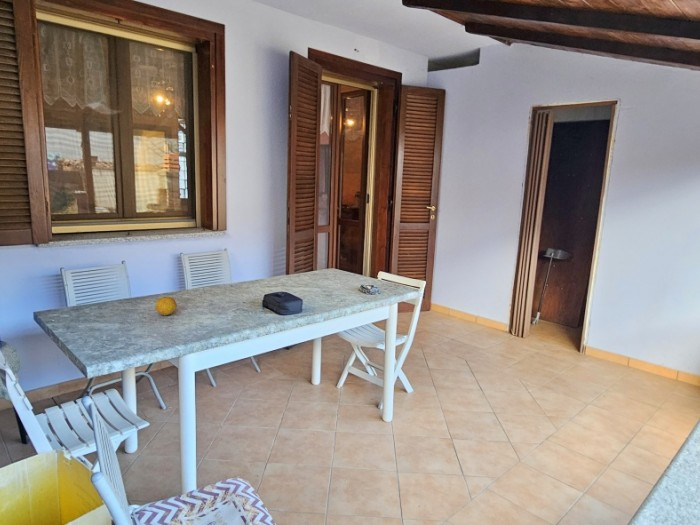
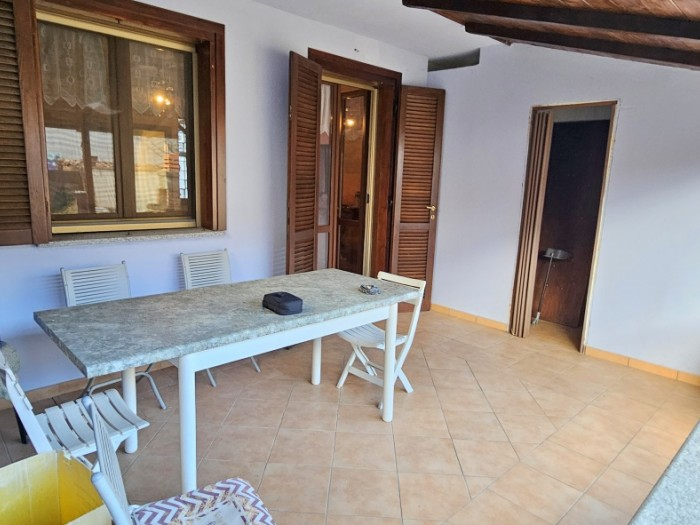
- fruit [154,295,178,316]
